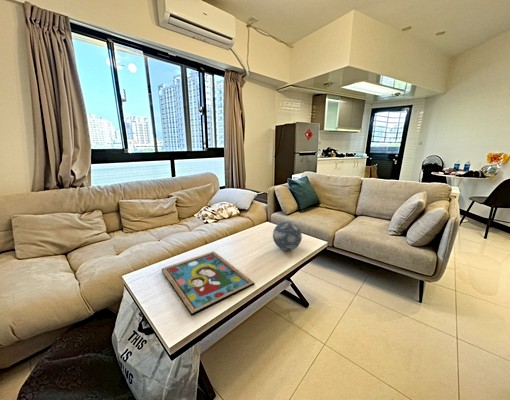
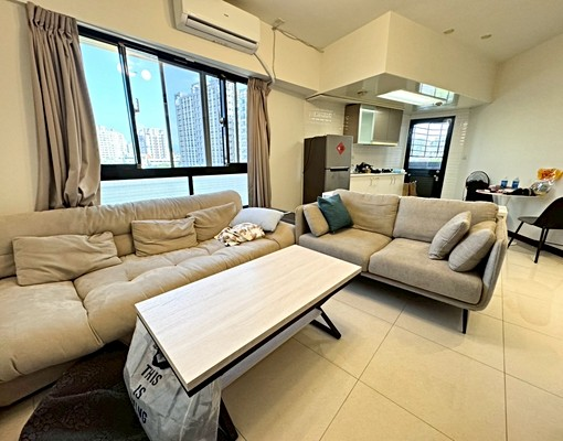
- framed painting [160,251,256,317]
- decorative ball [272,220,303,251]
